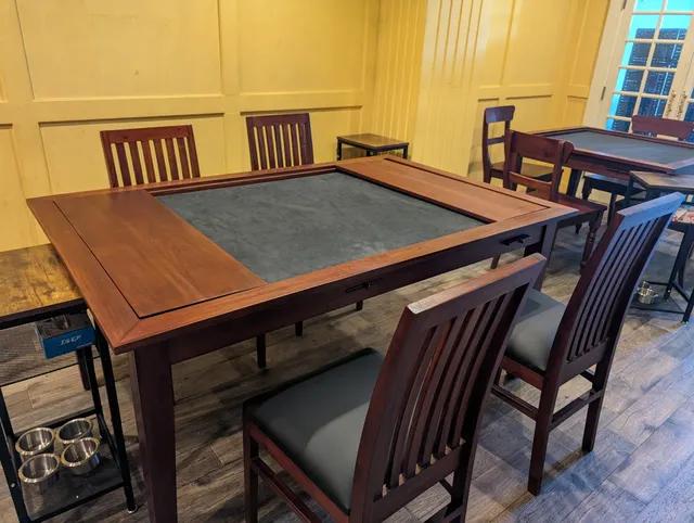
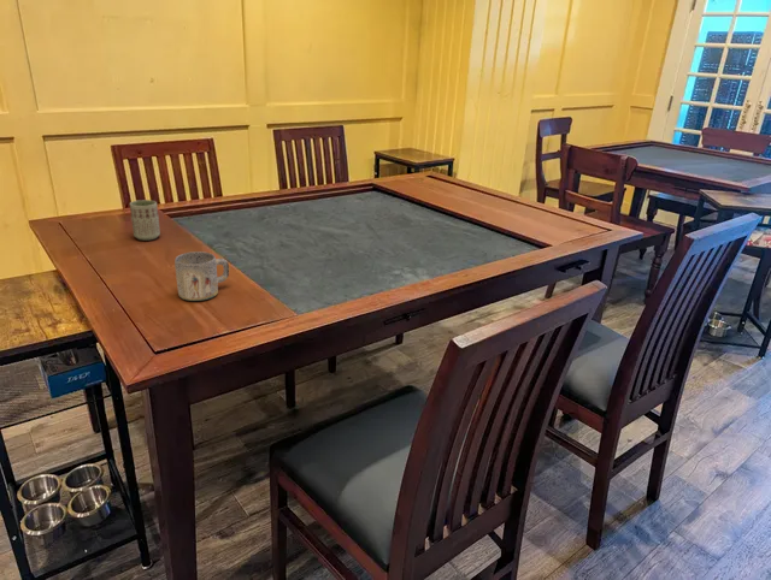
+ cup [129,199,161,241]
+ mug [173,250,230,302]
